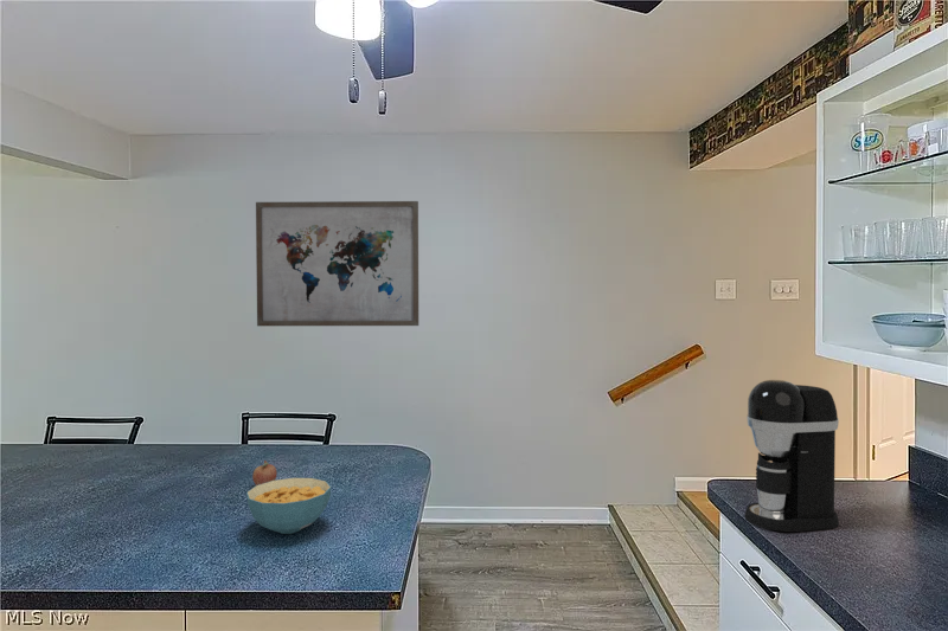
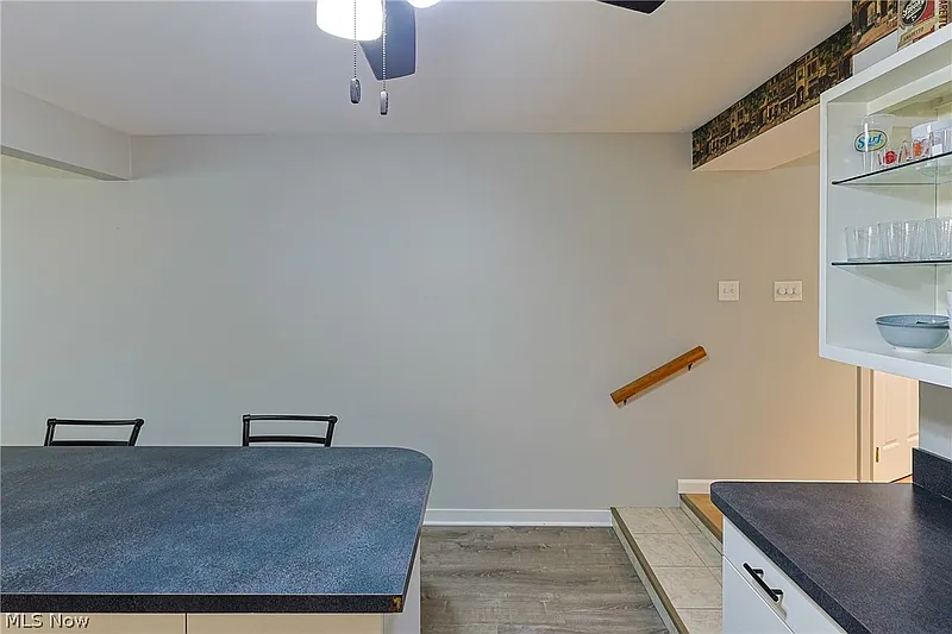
- fruit [251,459,278,487]
- wall art [255,200,419,327]
- coffee maker [743,379,840,533]
- cereal bowl [245,477,332,535]
